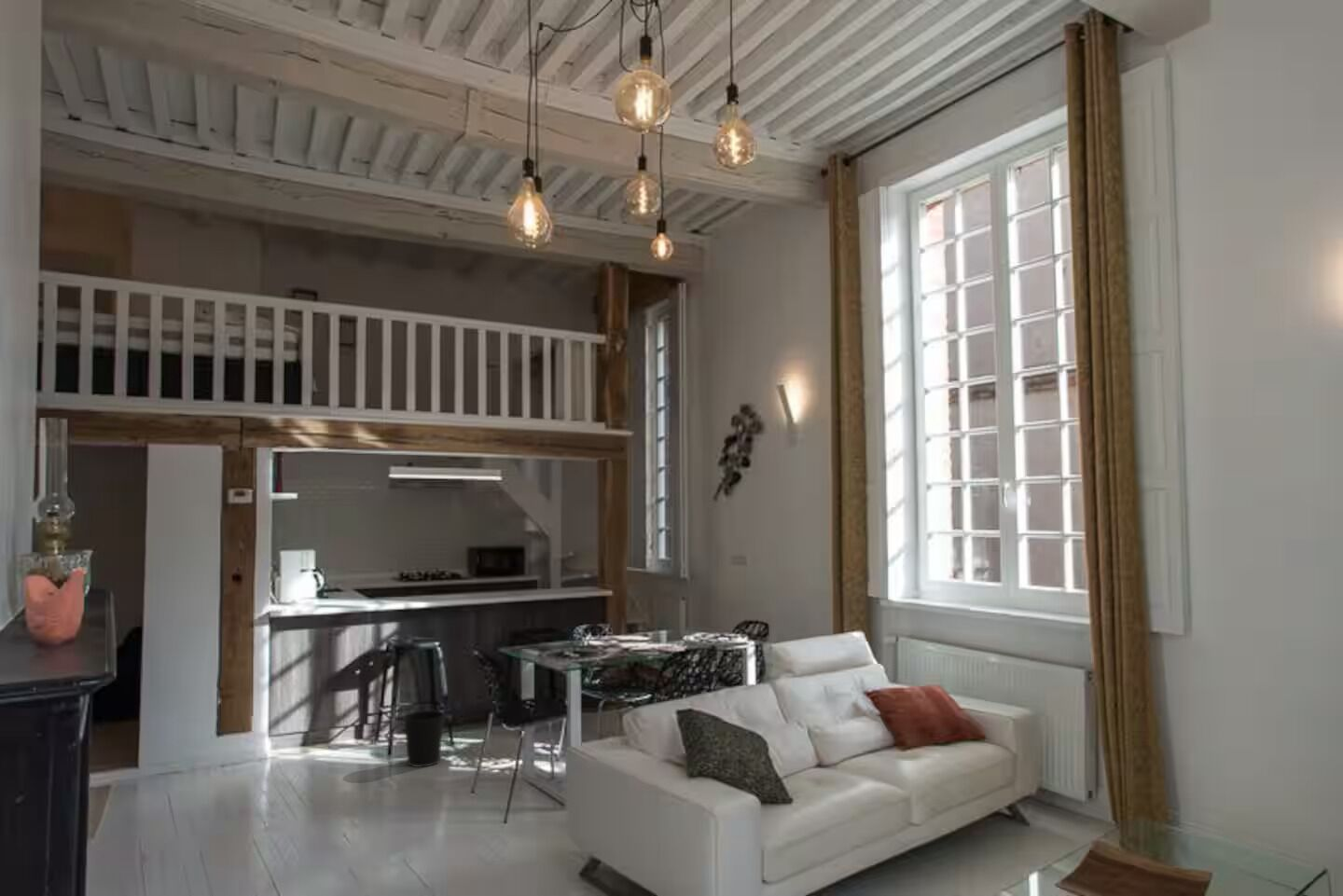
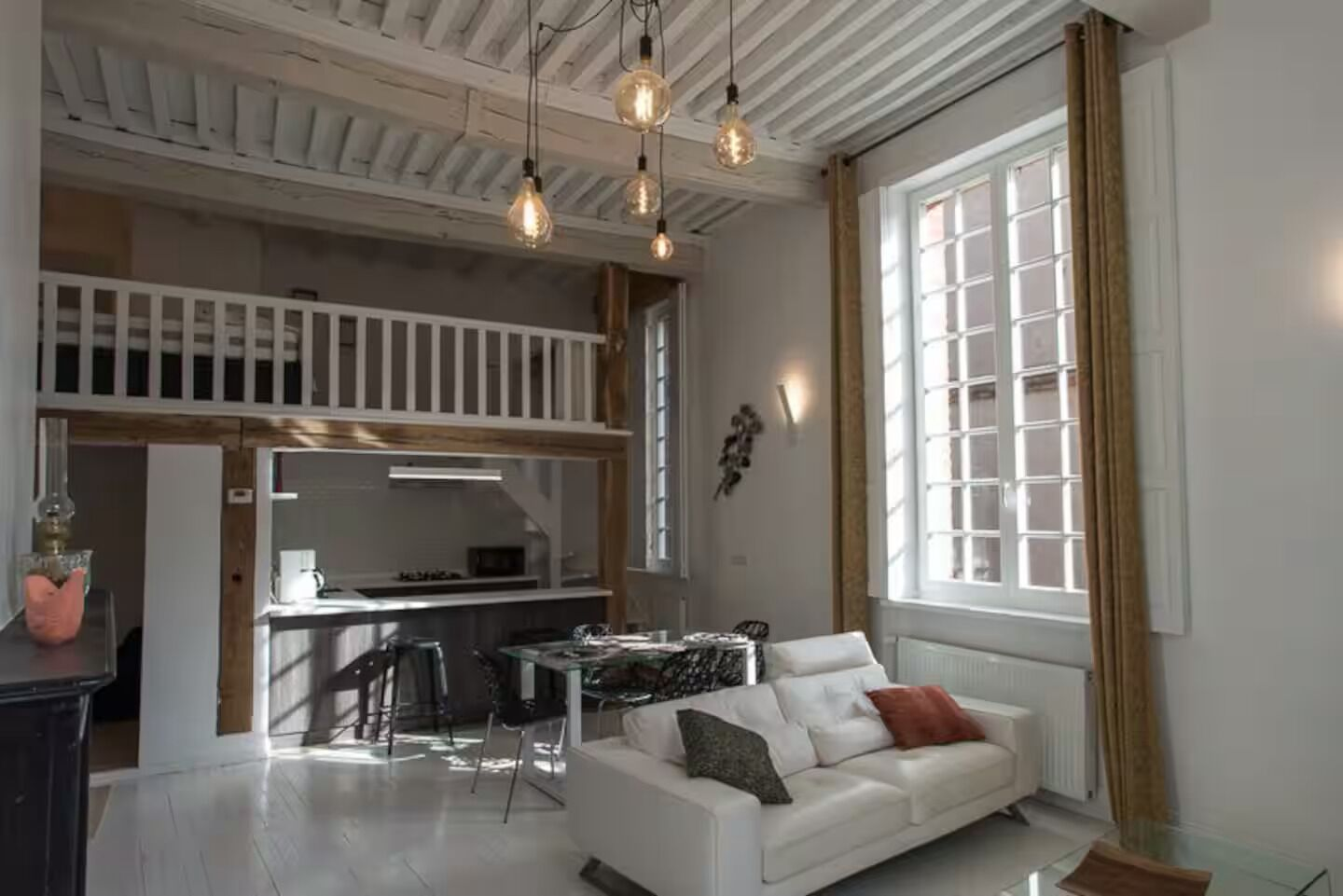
- wastebasket [403,710,446,768]
